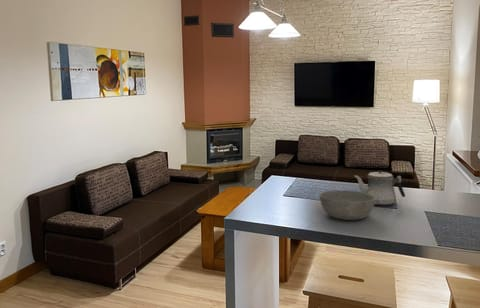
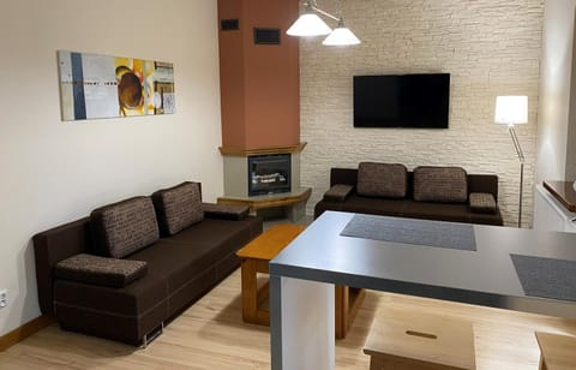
- teapot [353,169,406,206]
- bowl [319,189,375,221]
